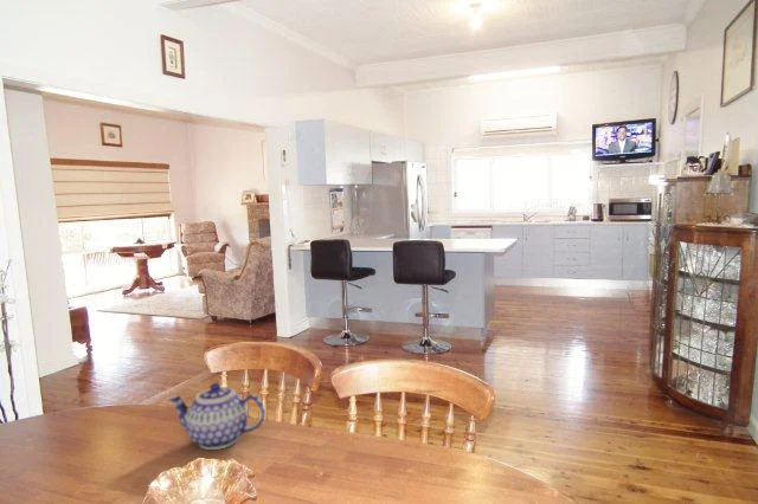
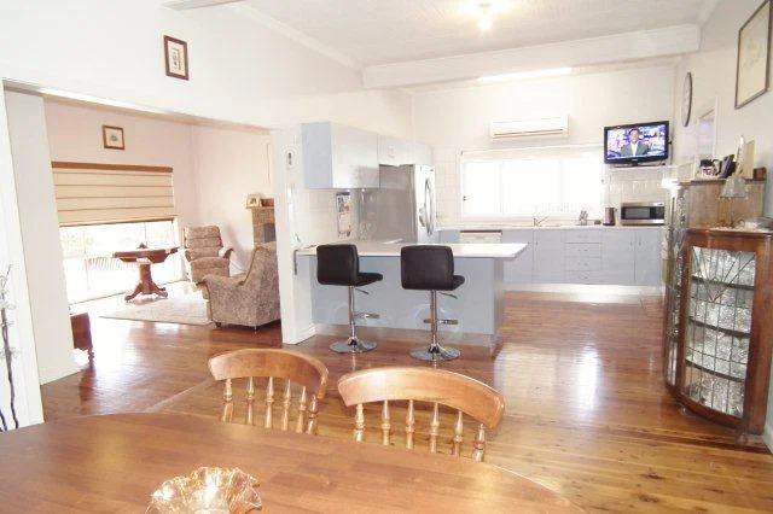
- teapot [168,382,266,451]
